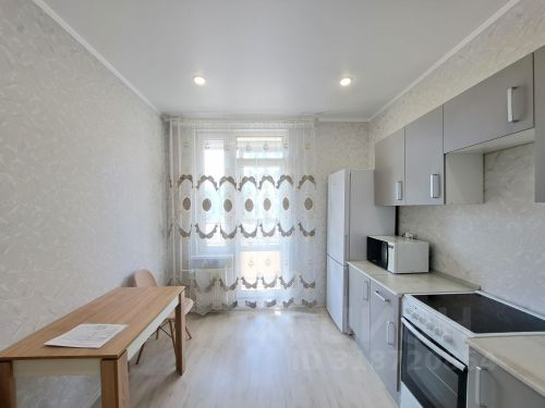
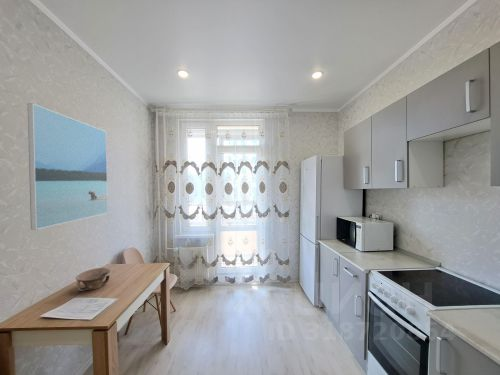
+ bowl [75,267,112,292]
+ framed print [27,102,109,231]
